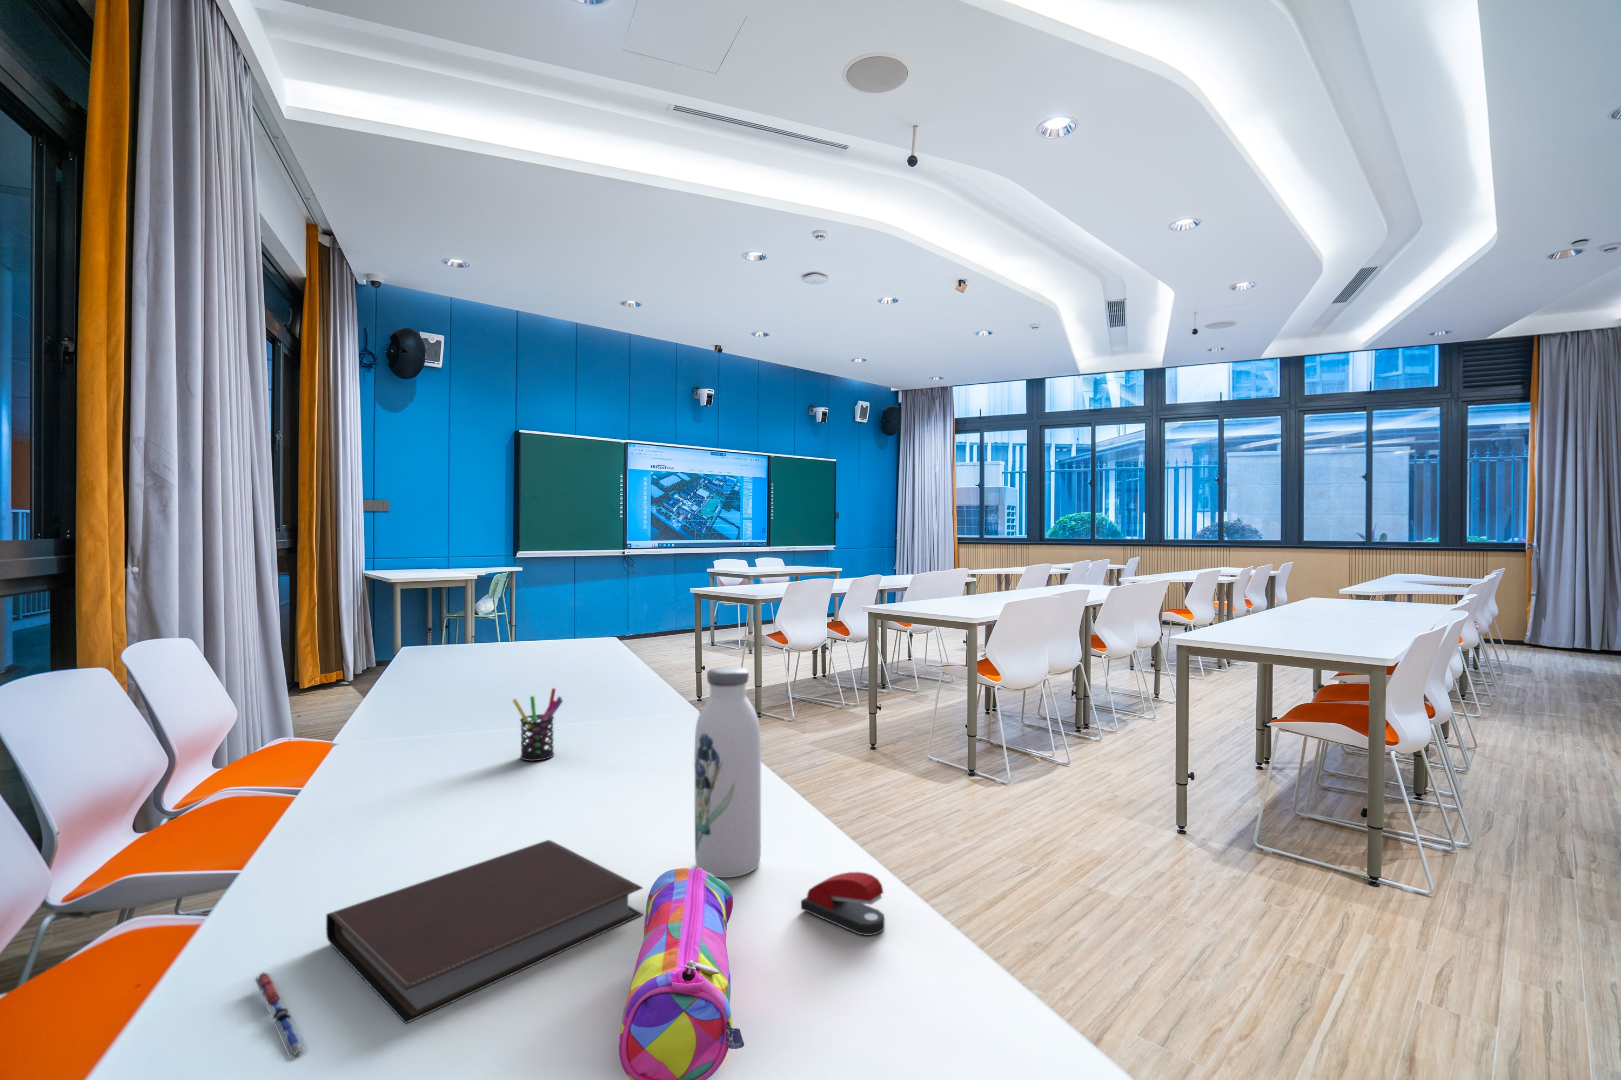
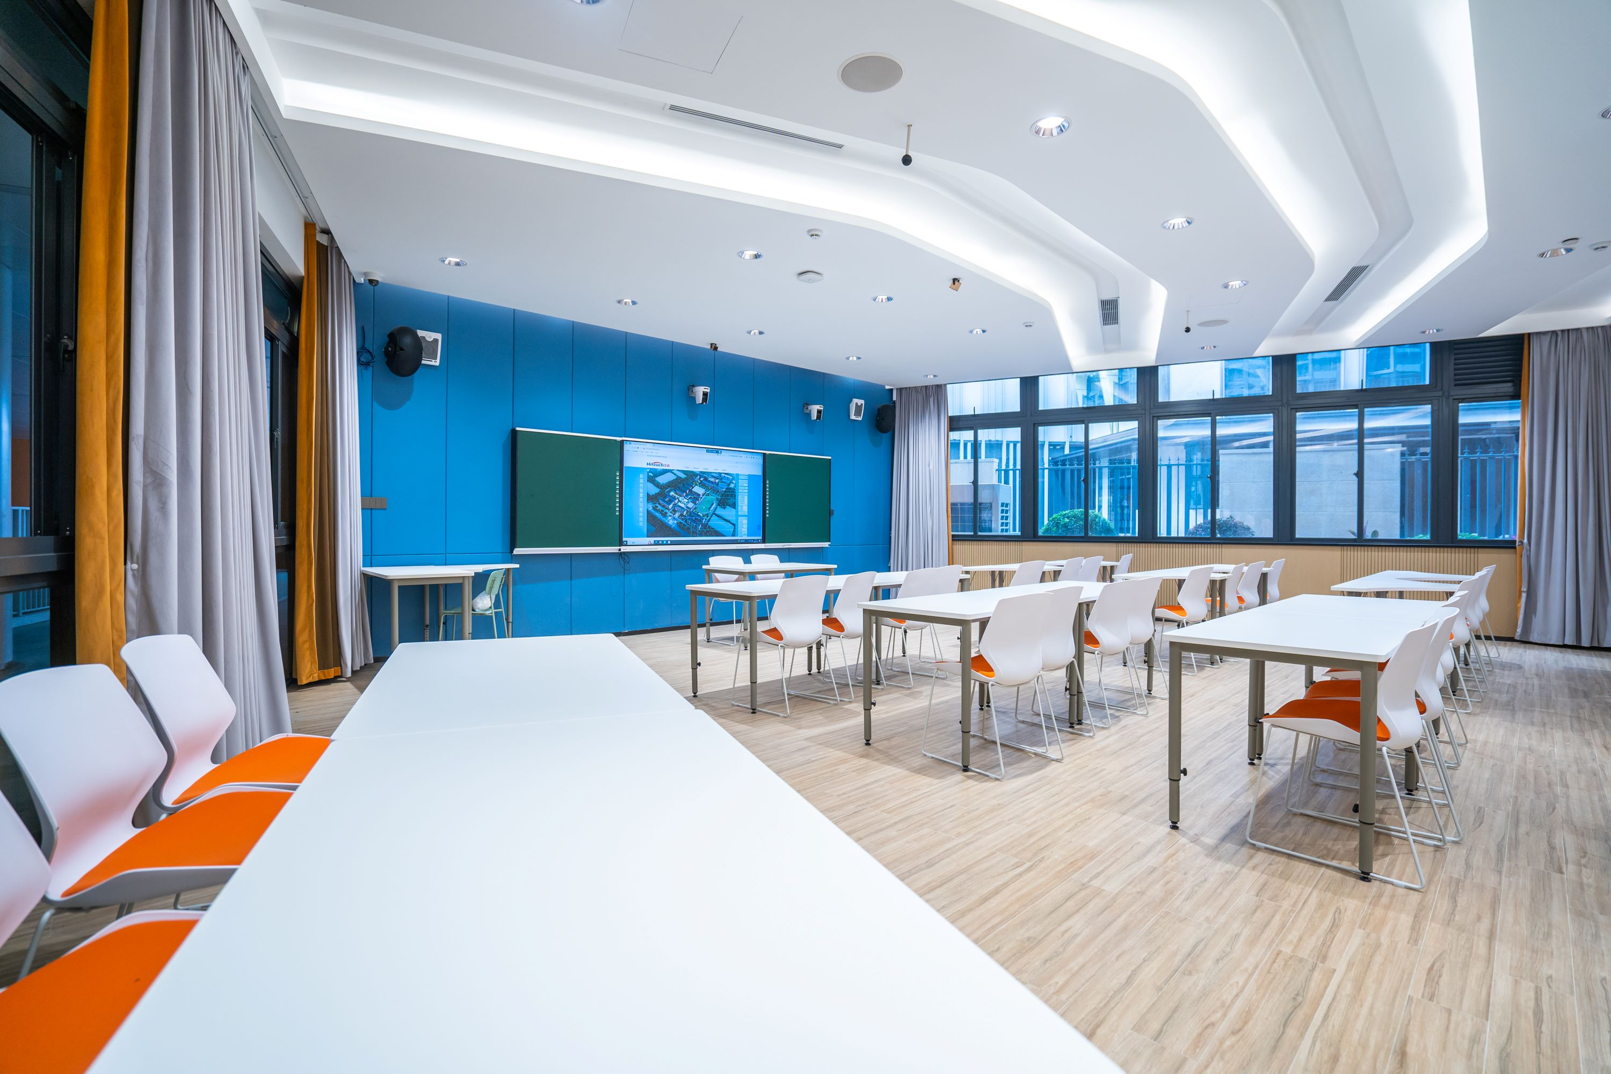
- water bottle [694,667,761,879]
- notebook [326,839,644,1025]
- pen holder [511,687,563,762]
- pencil case [619,868,744,1080]
- pen [254,972,309,1060]
- stapler [800,871,885,935]
